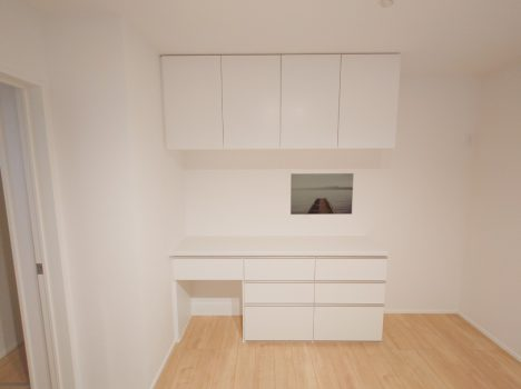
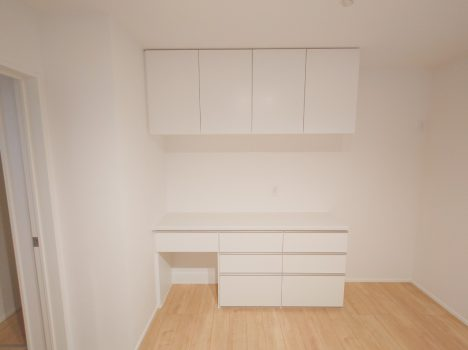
- wall art [289,172,354,216]
